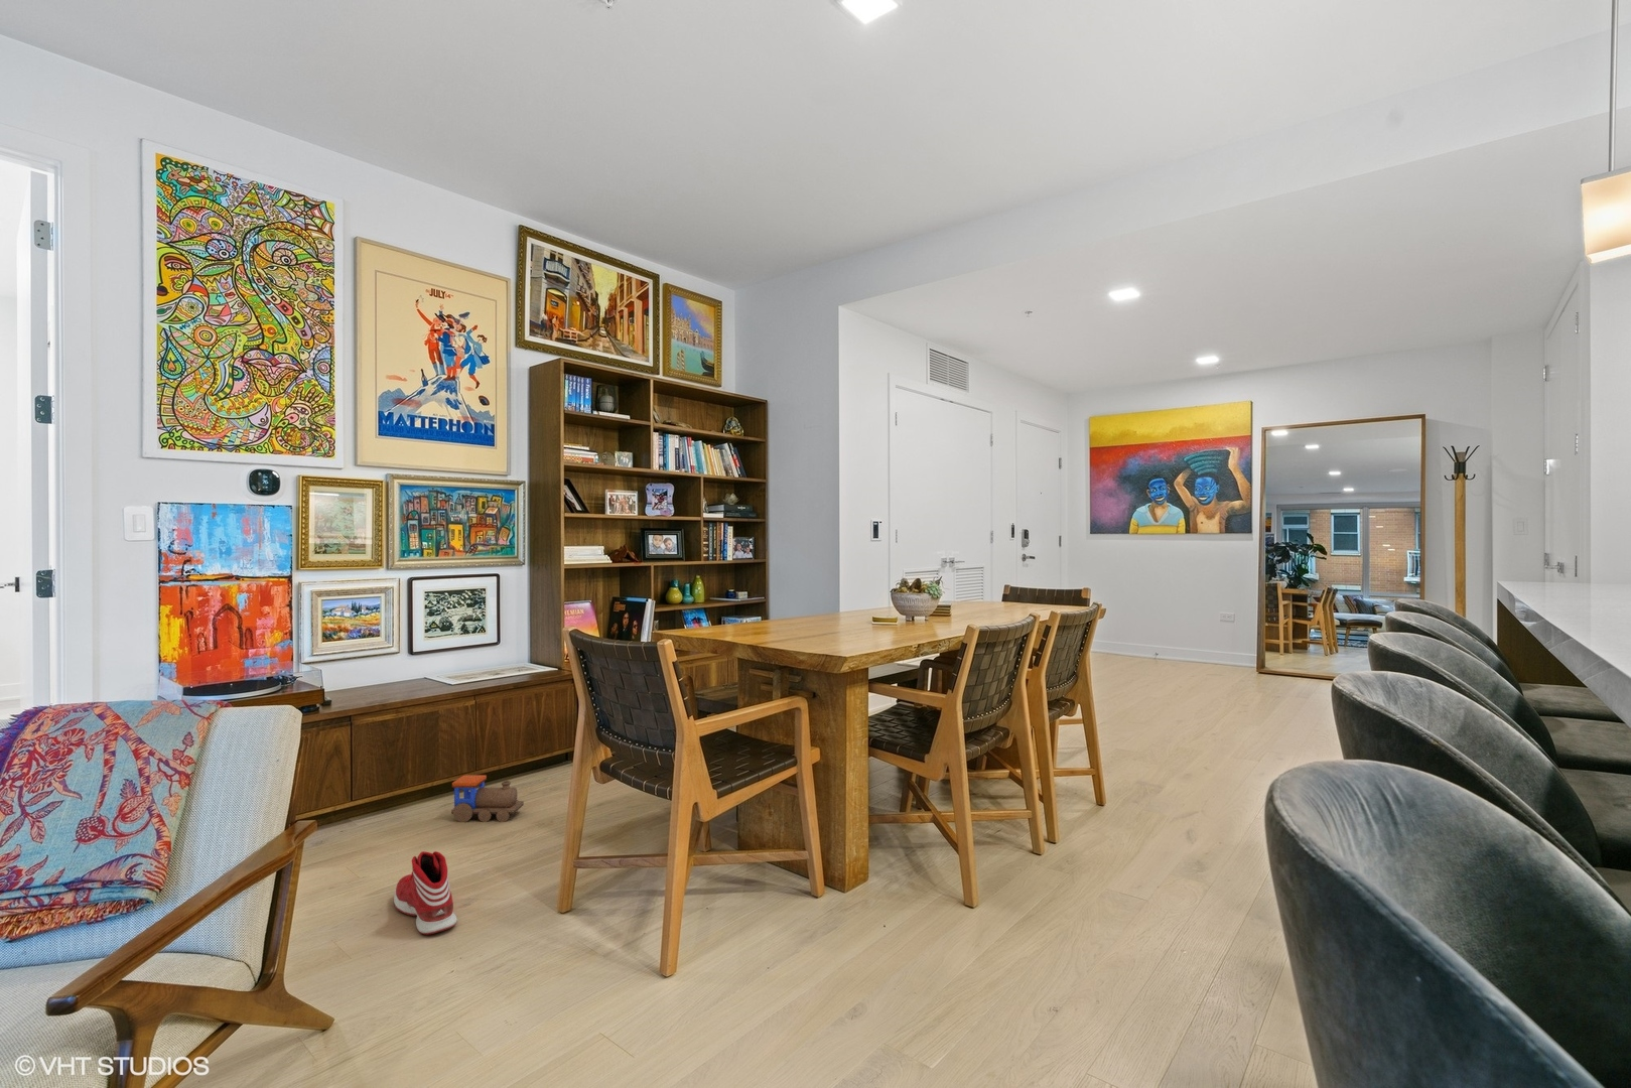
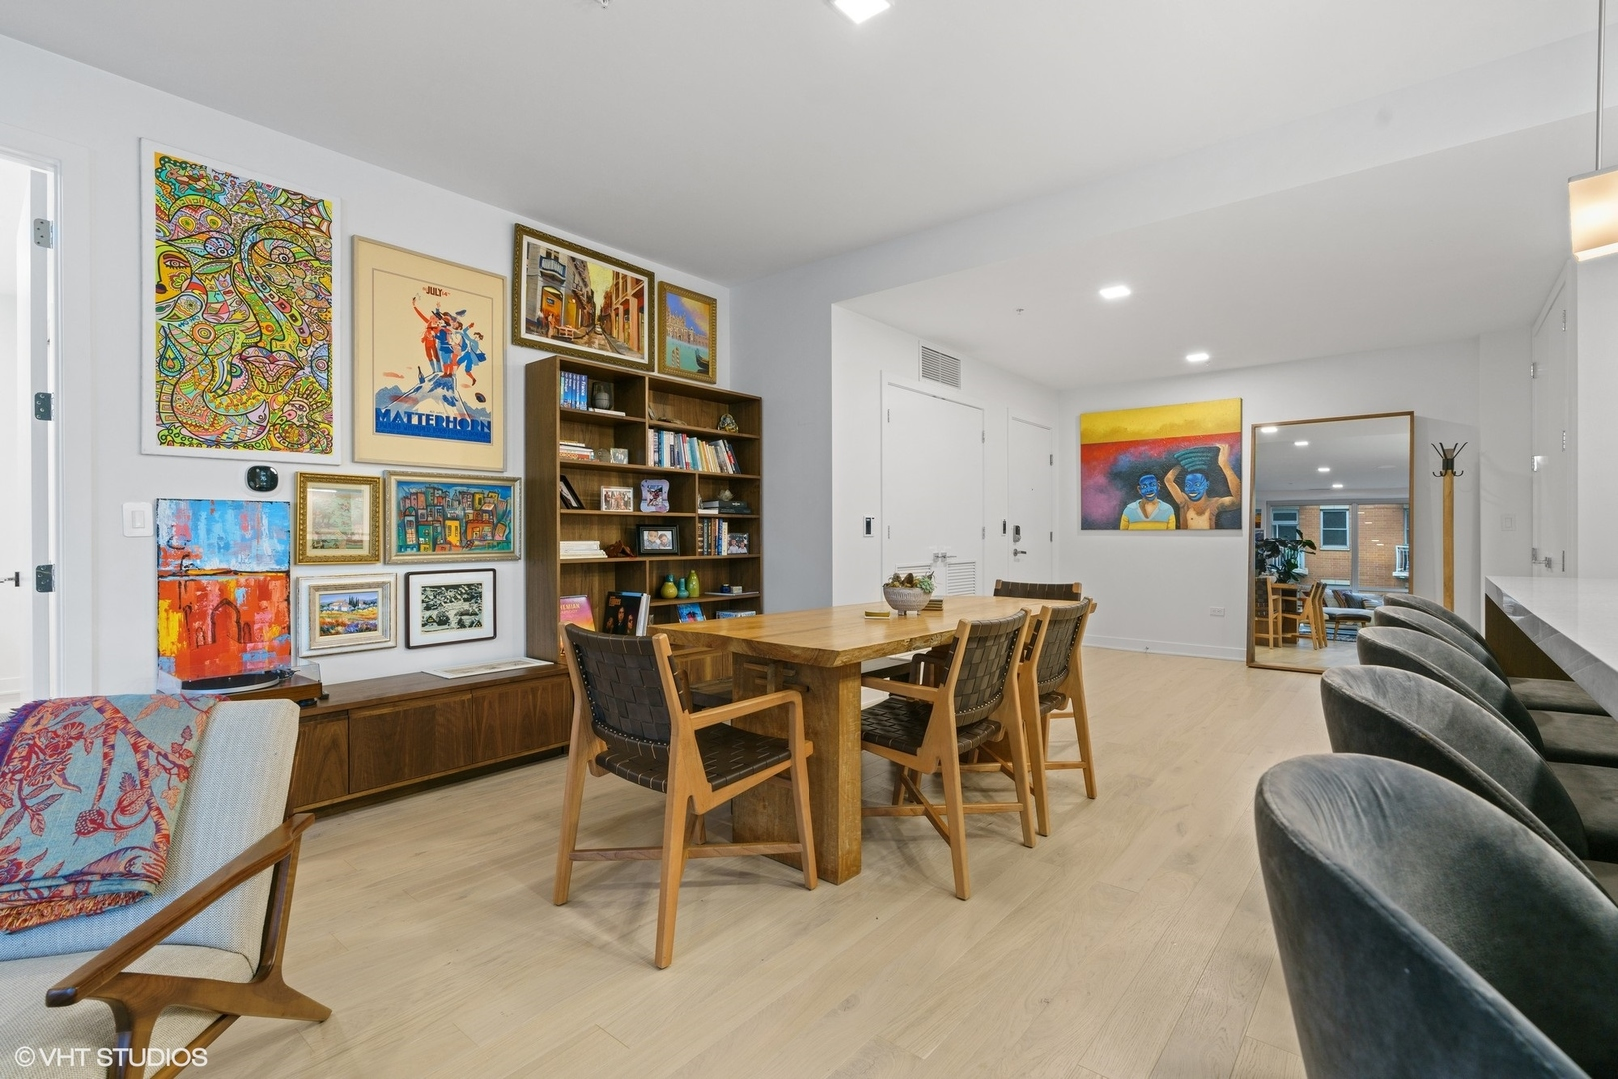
- sneaker [393,850,458,936]
- toy train [451,773,525,823]
